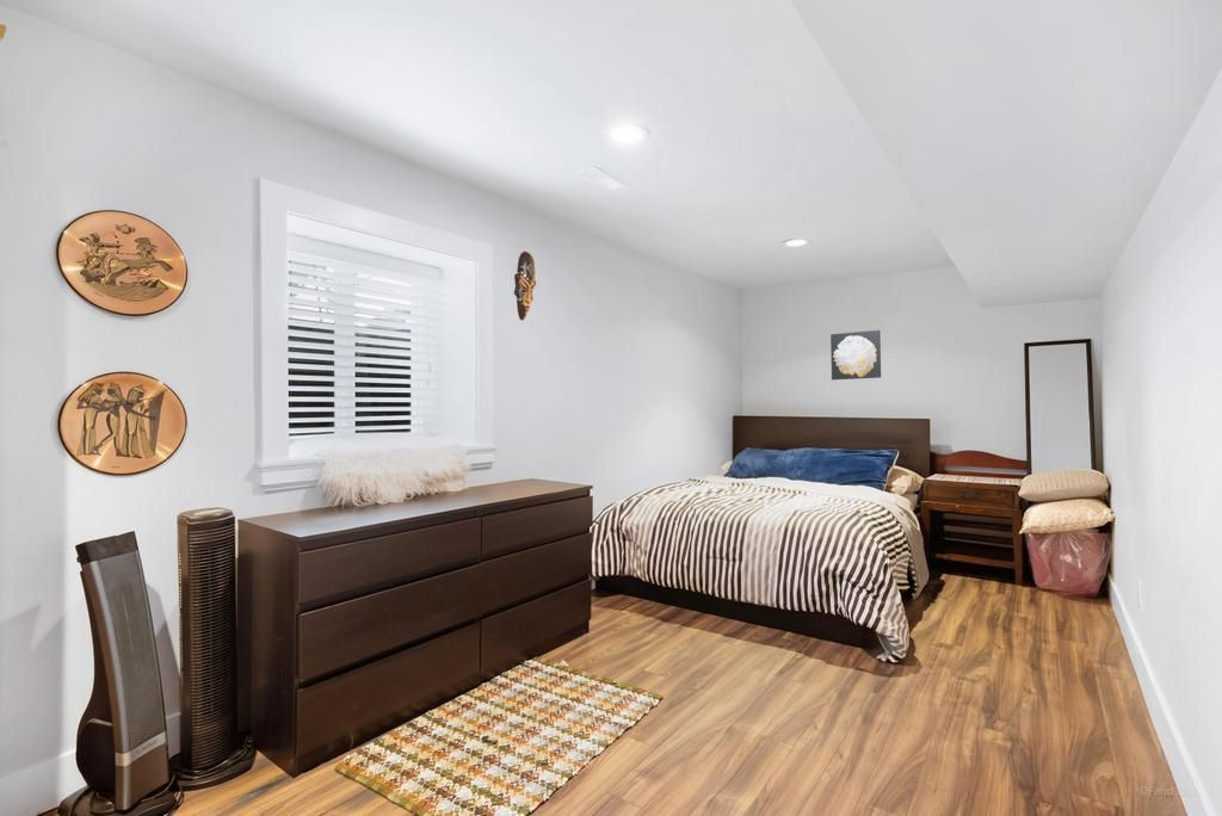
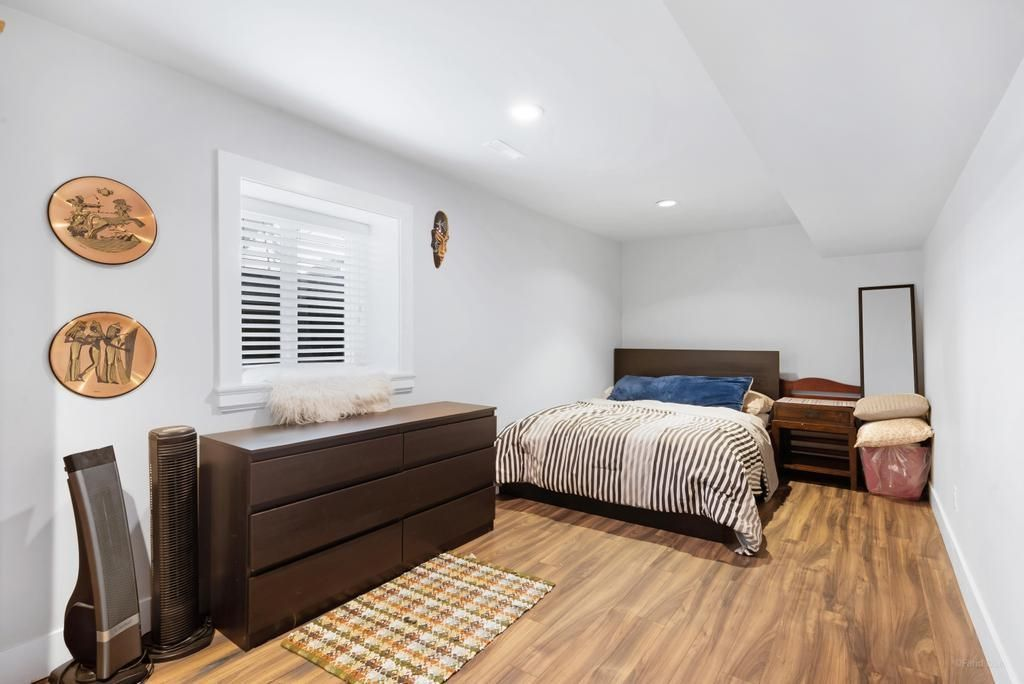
- wall art [829,329,882,381]
